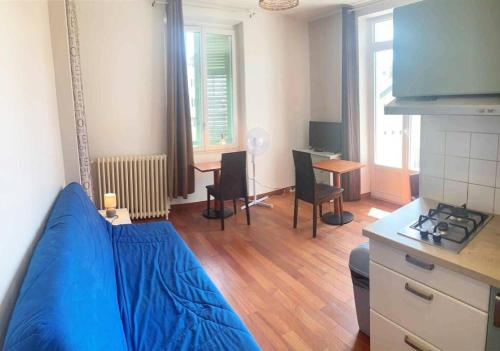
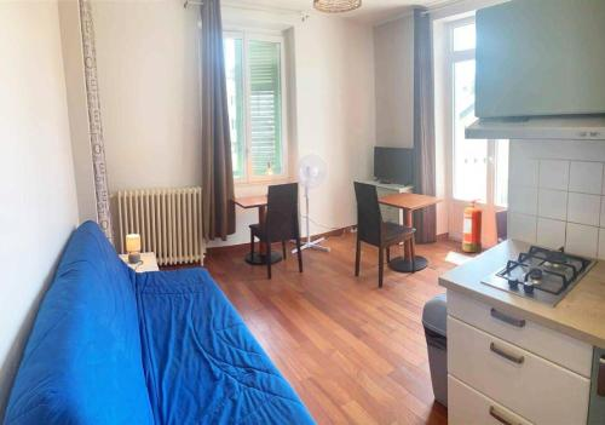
+ fire extinguisher [461,197,483,254]
